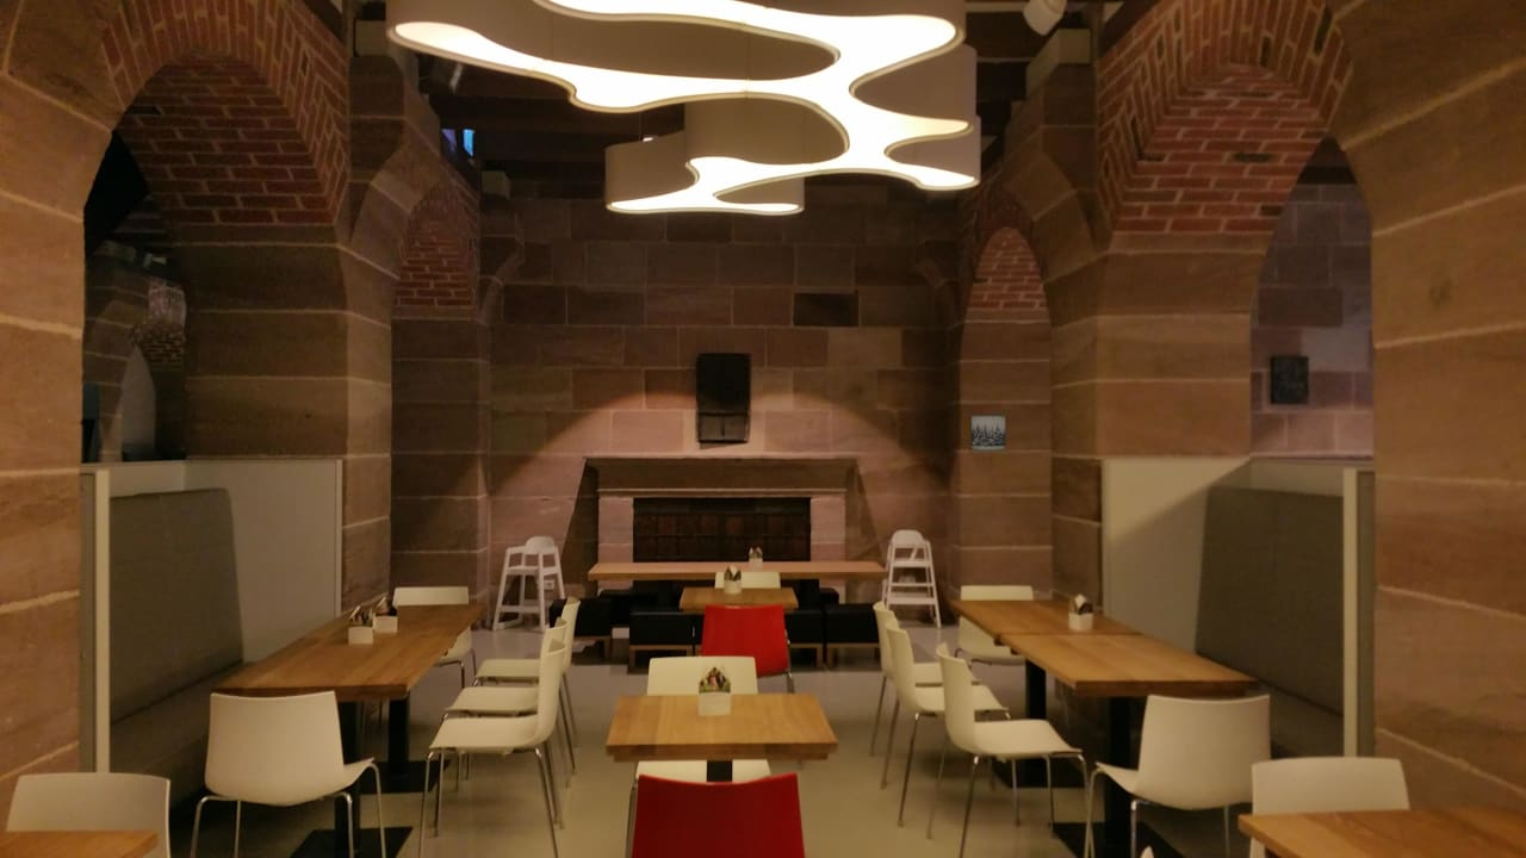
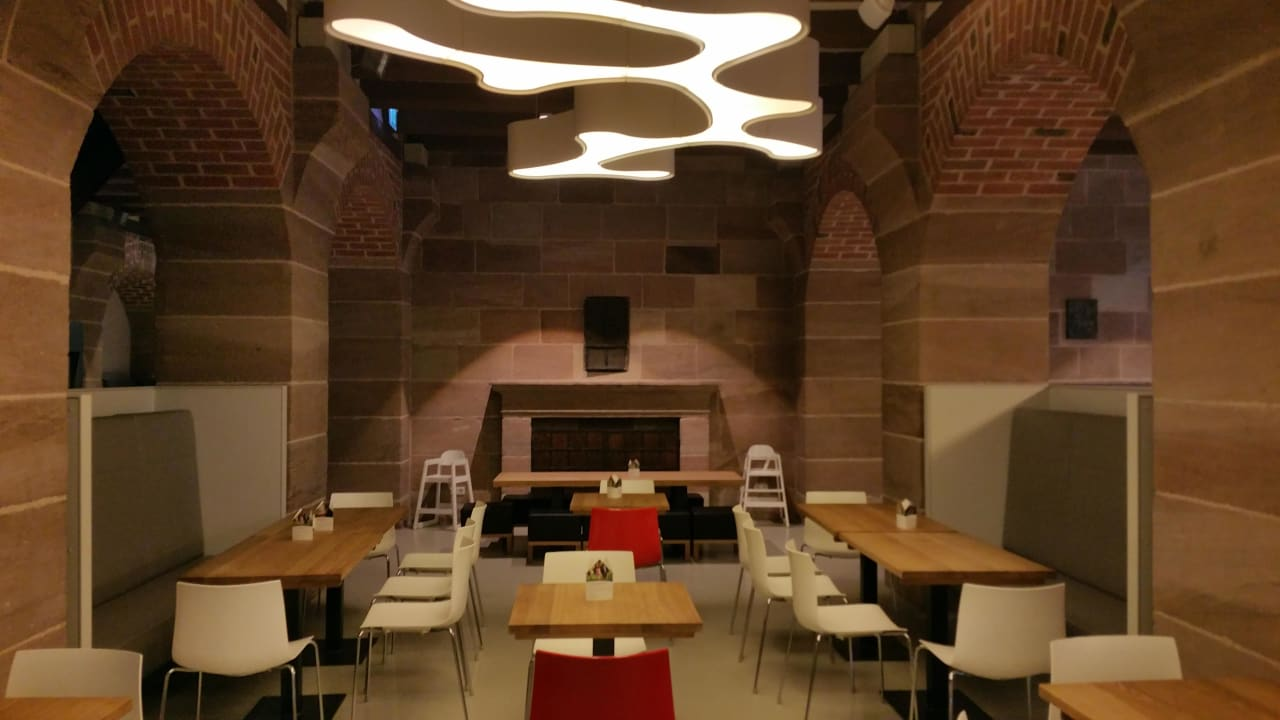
- wall art [969,414,1007,452]
